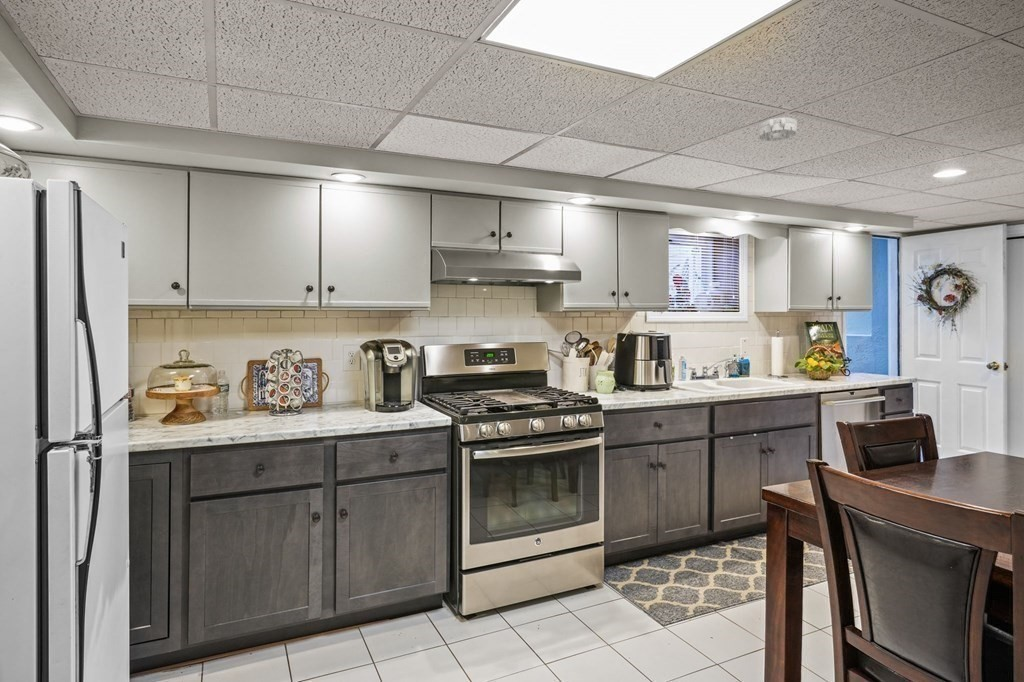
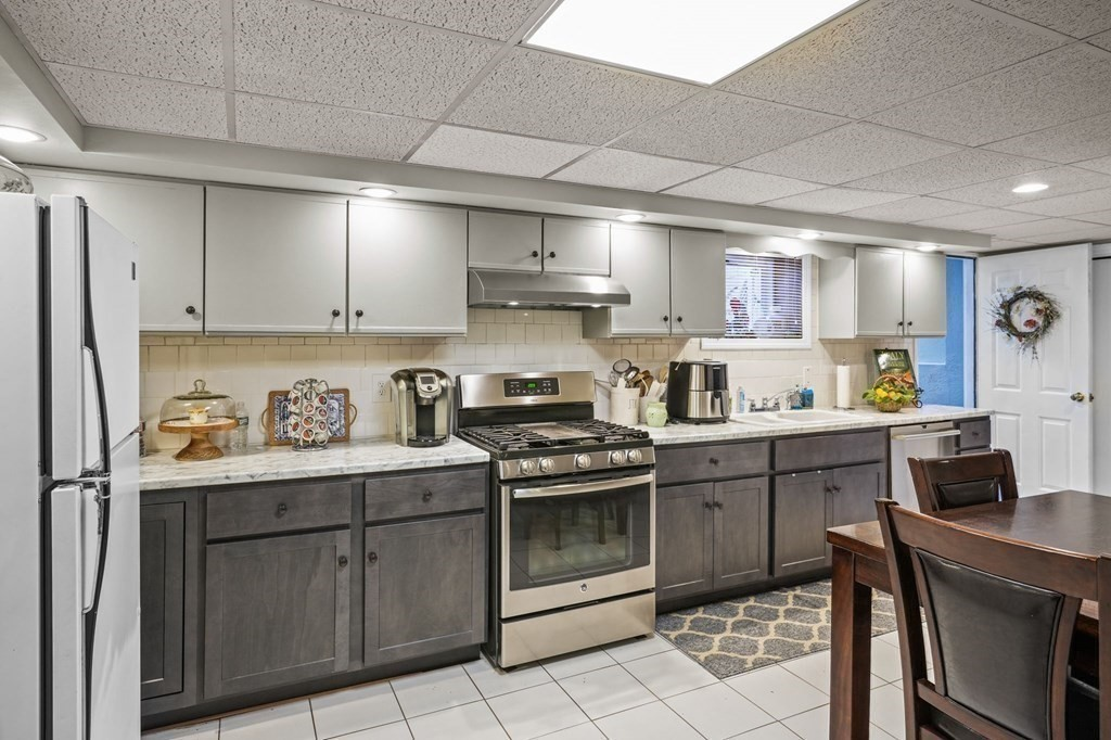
- smoke detector [758,116,798,142]
